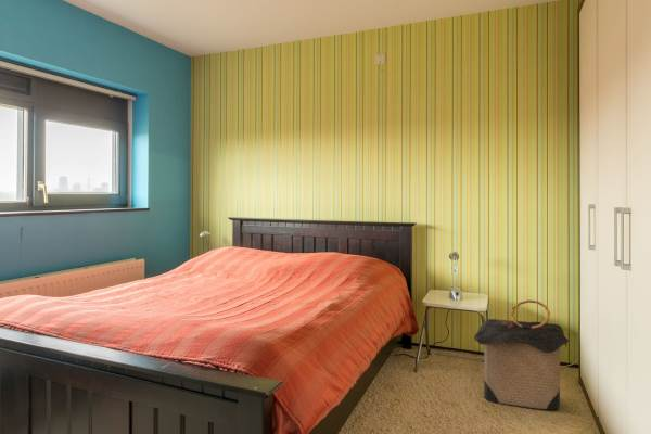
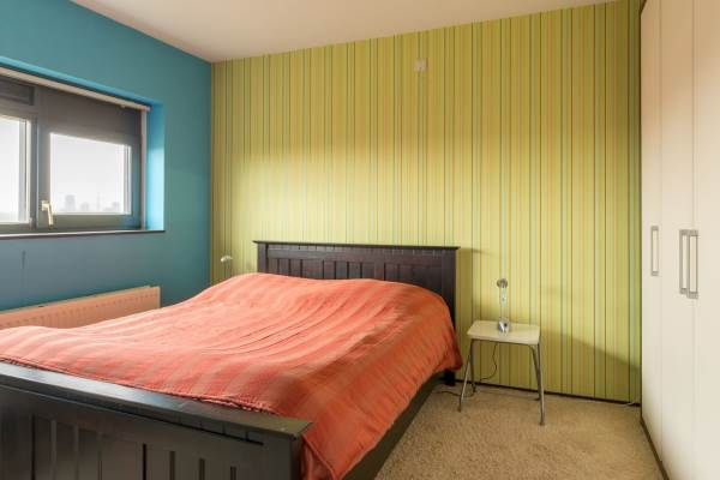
- laundry hamper [473,298,570,411]
